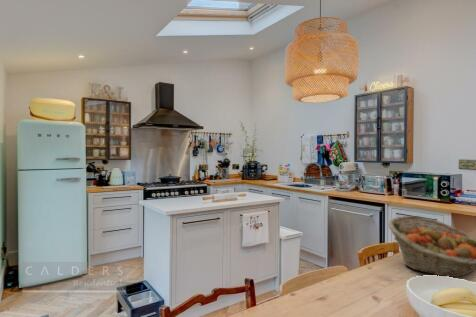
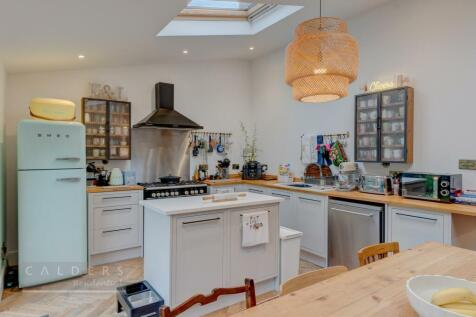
- fruit basket [387,215,476,278]
